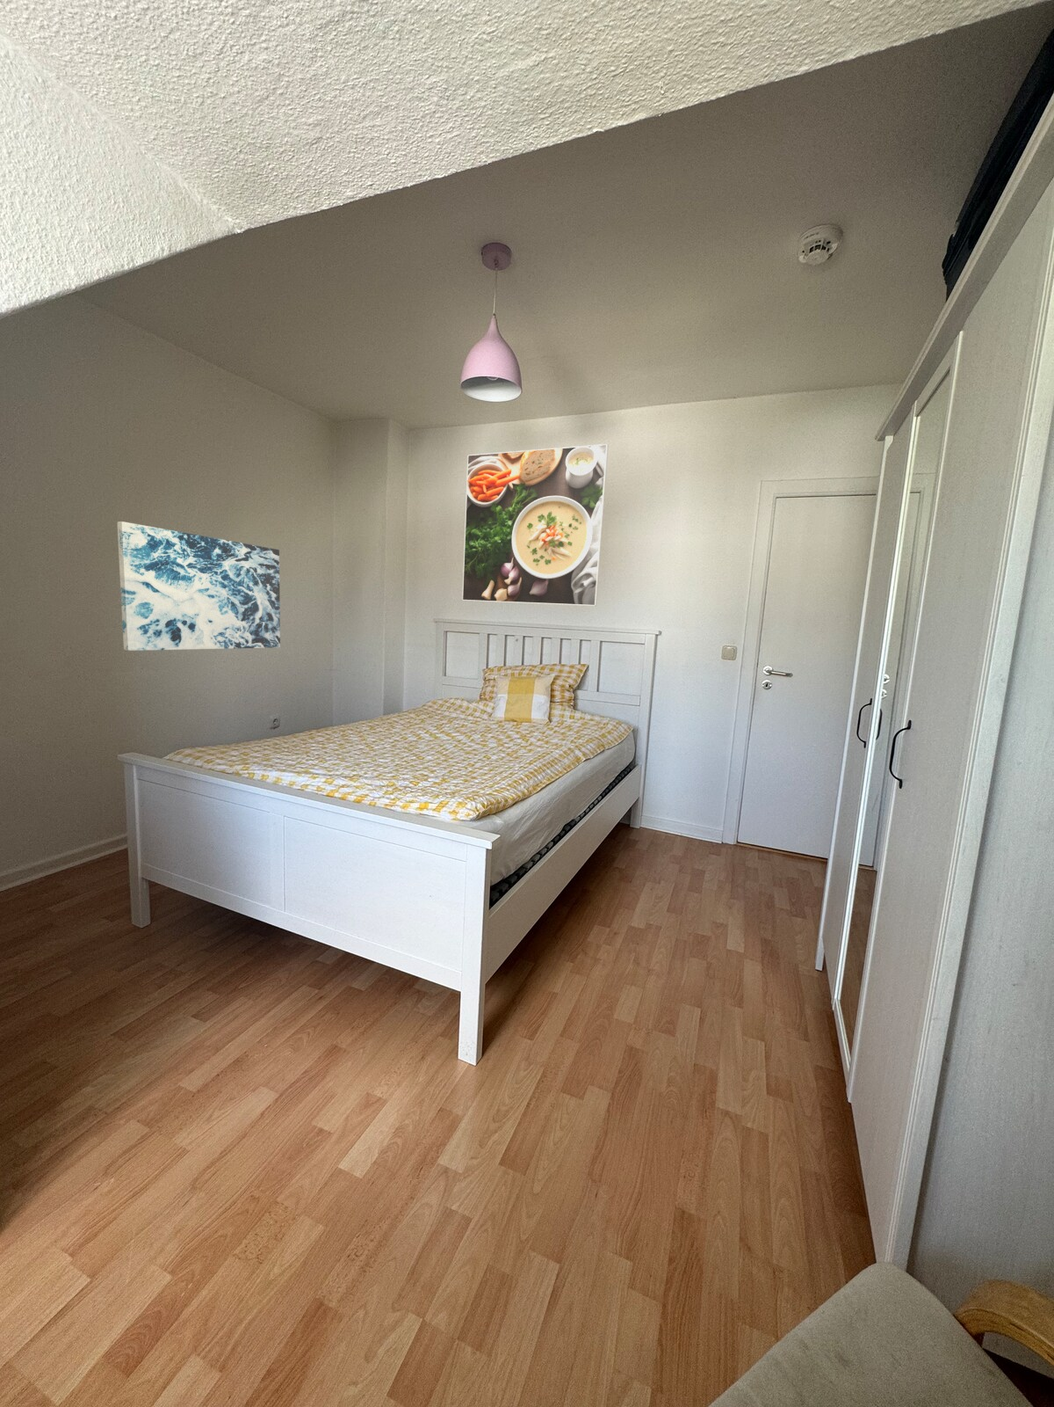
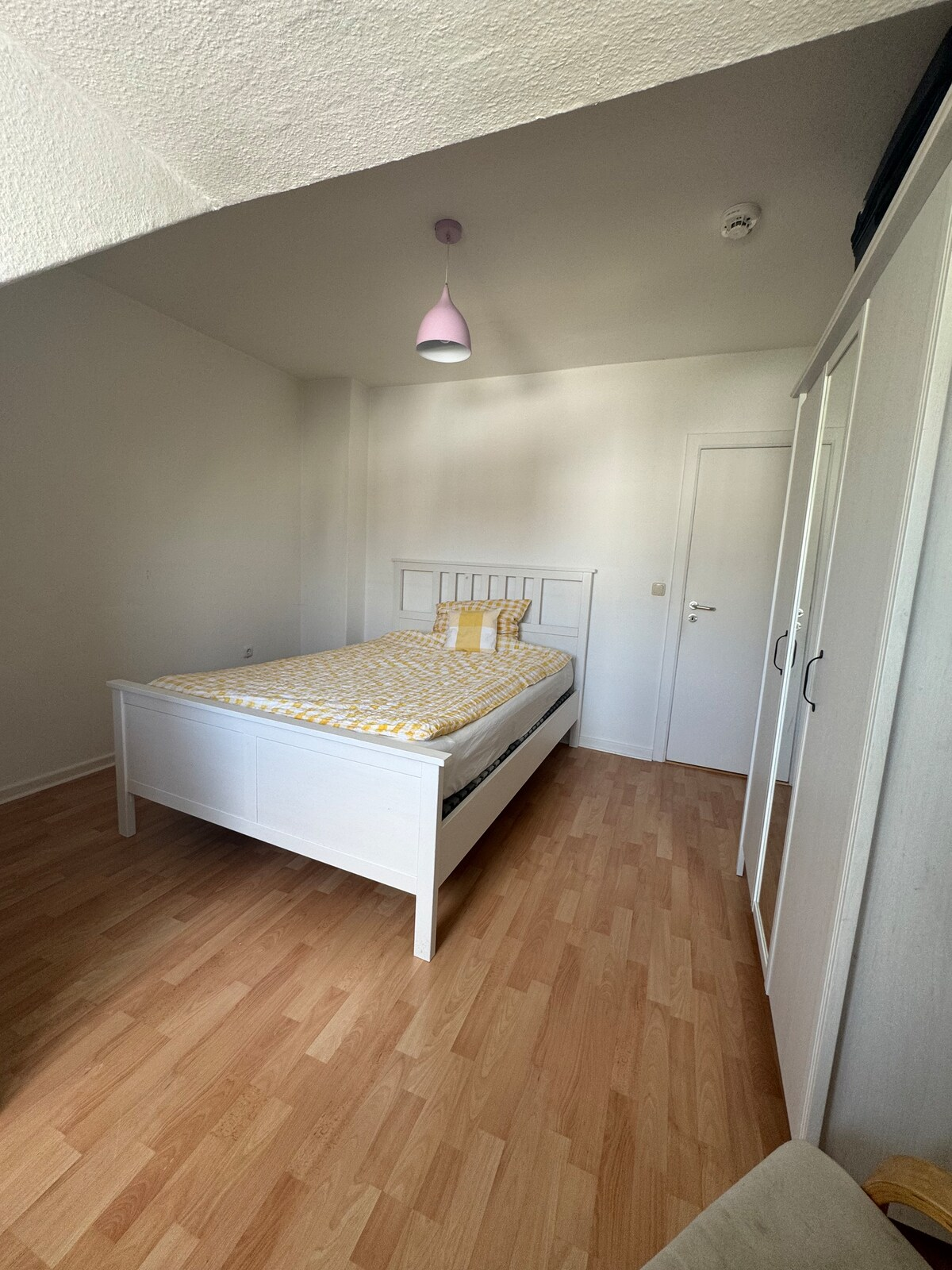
- wall art [117,521,281,651]
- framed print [462,443,610,607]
